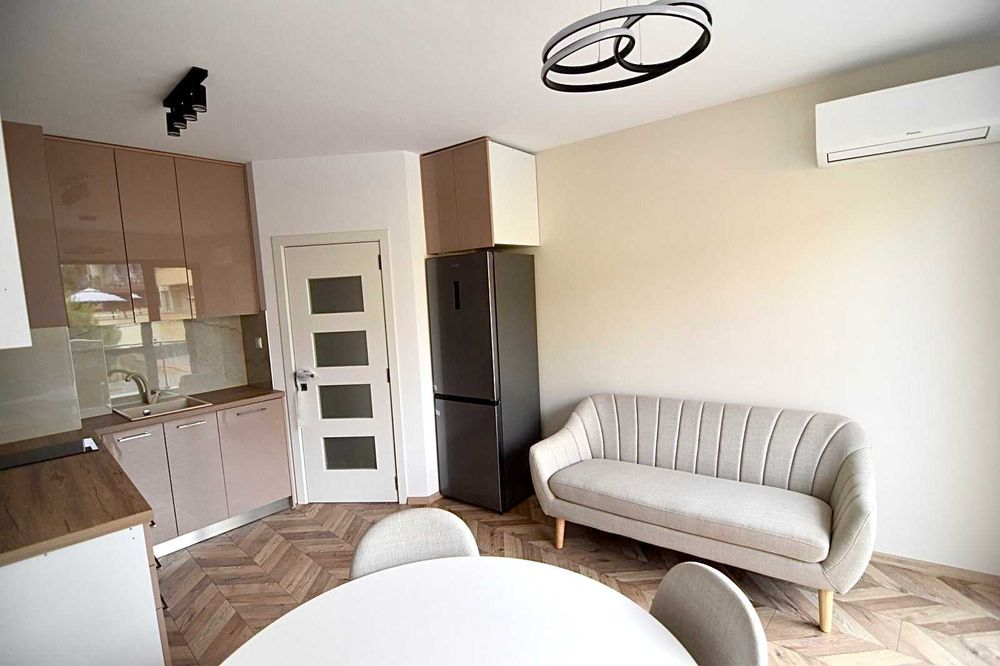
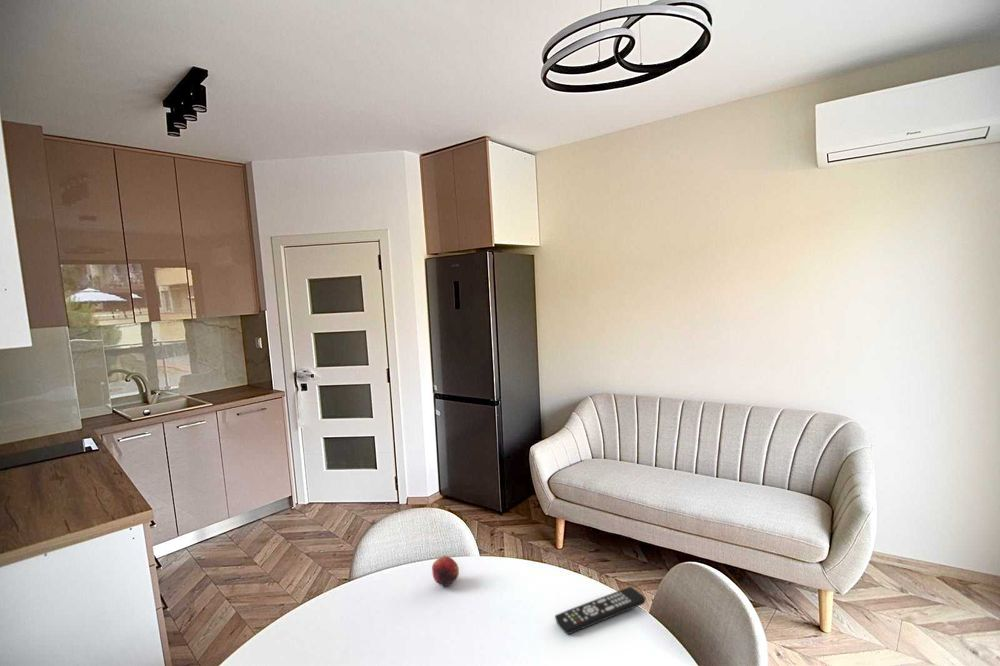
+ fruit [431,555,460,588]
+ remote control [554,586,646,635]
